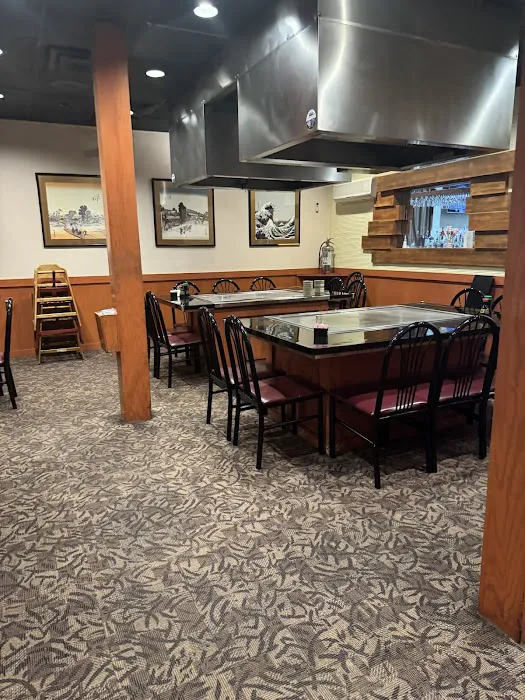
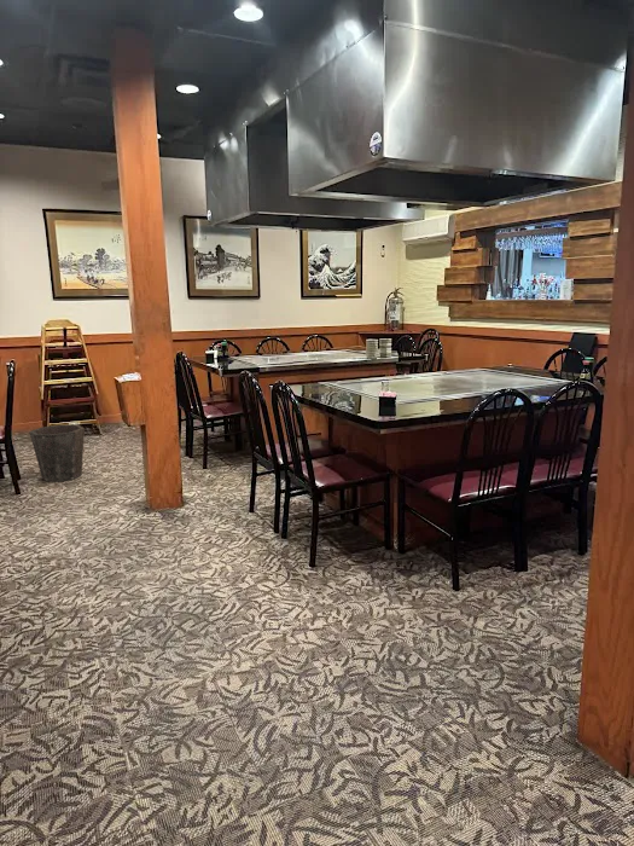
+ waste bin [28,424,86,483]
